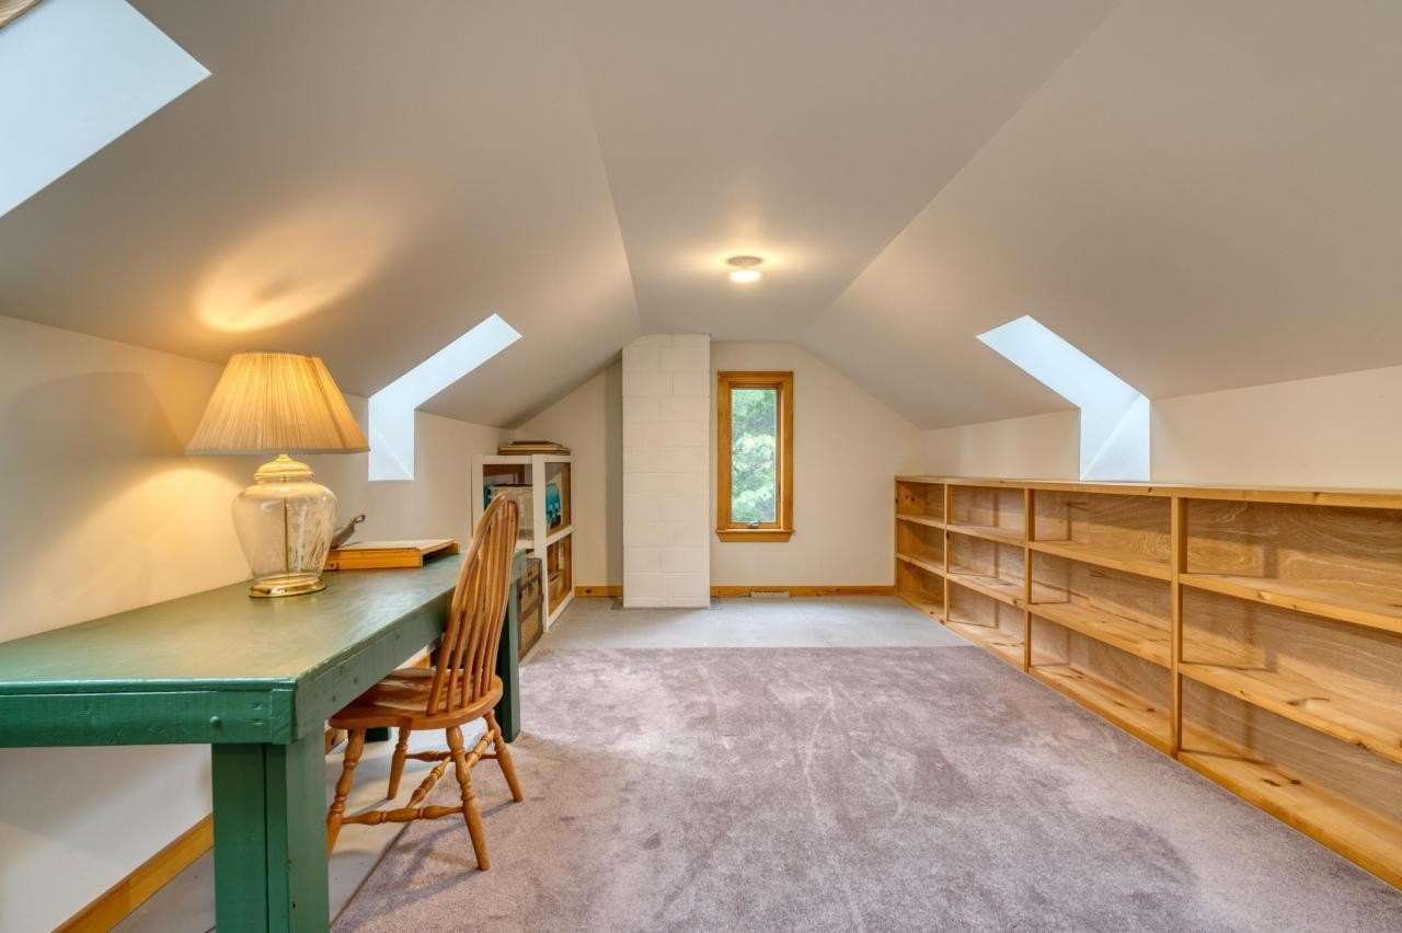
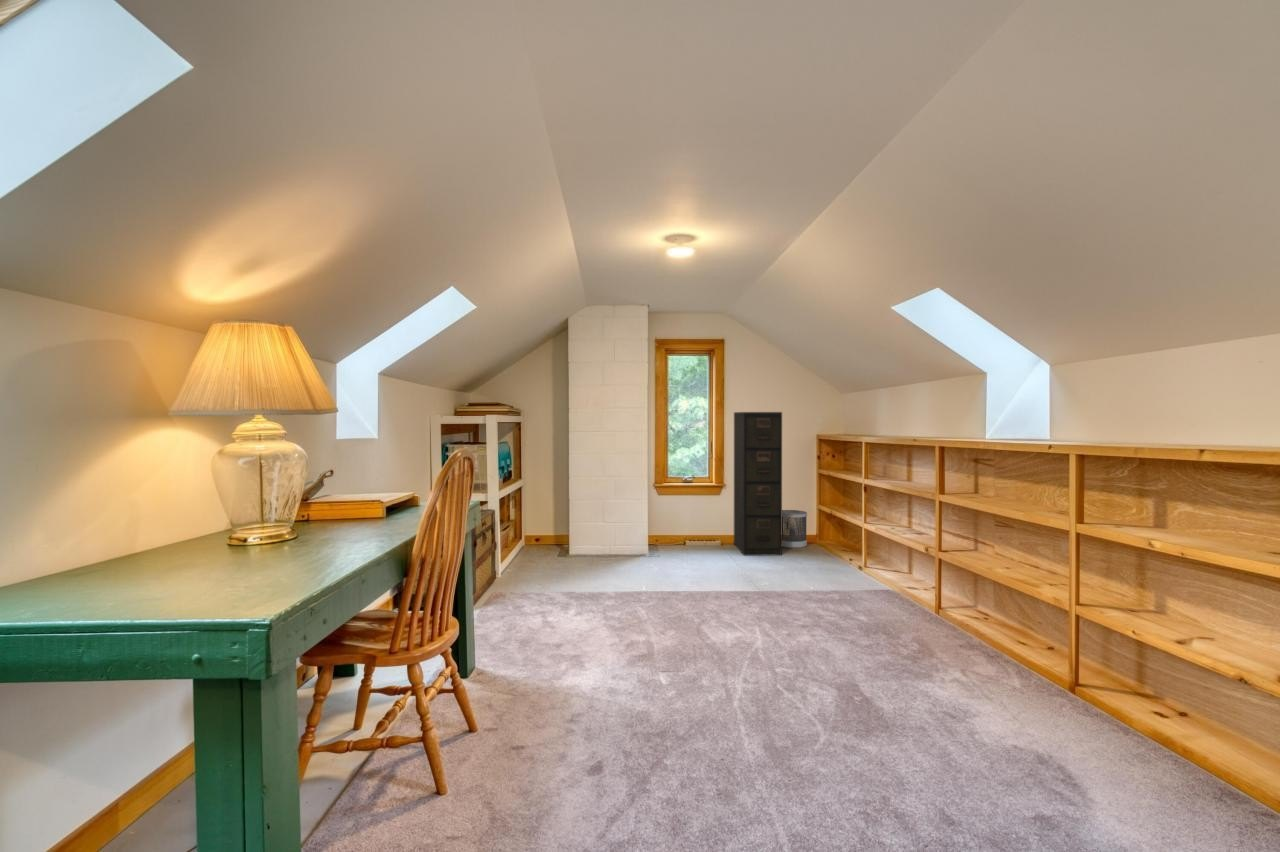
+ wastebasket [782,509,808,549]
+ filing cabinet [733,411,783,557]
